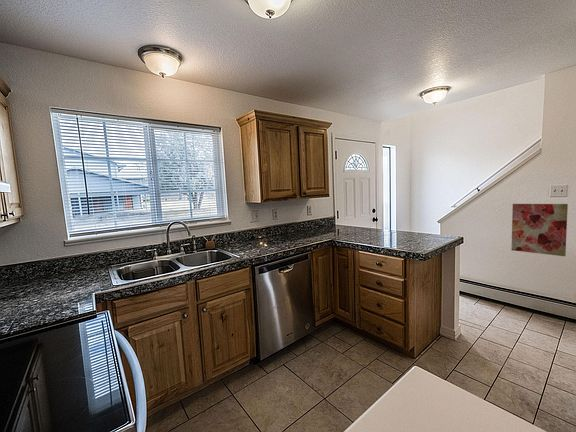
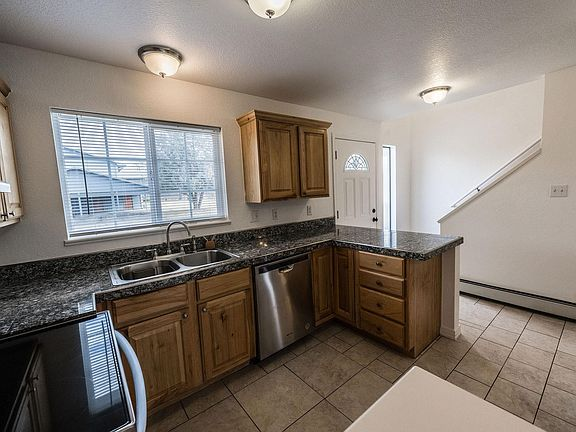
- wall art [510,203,569,257]
